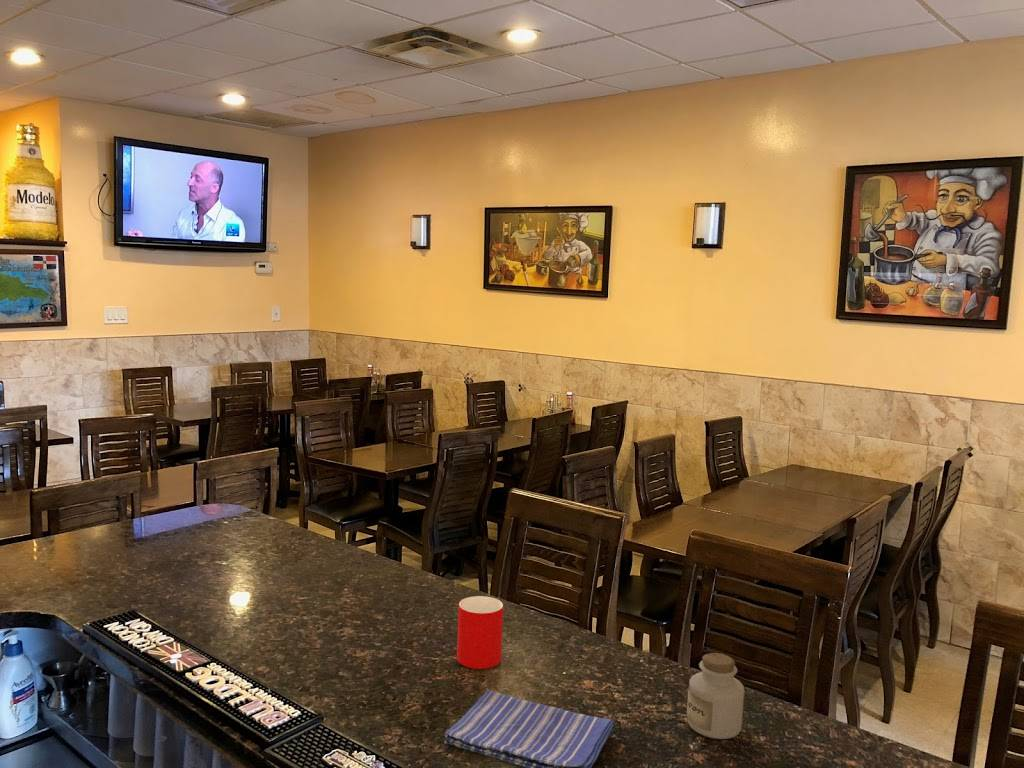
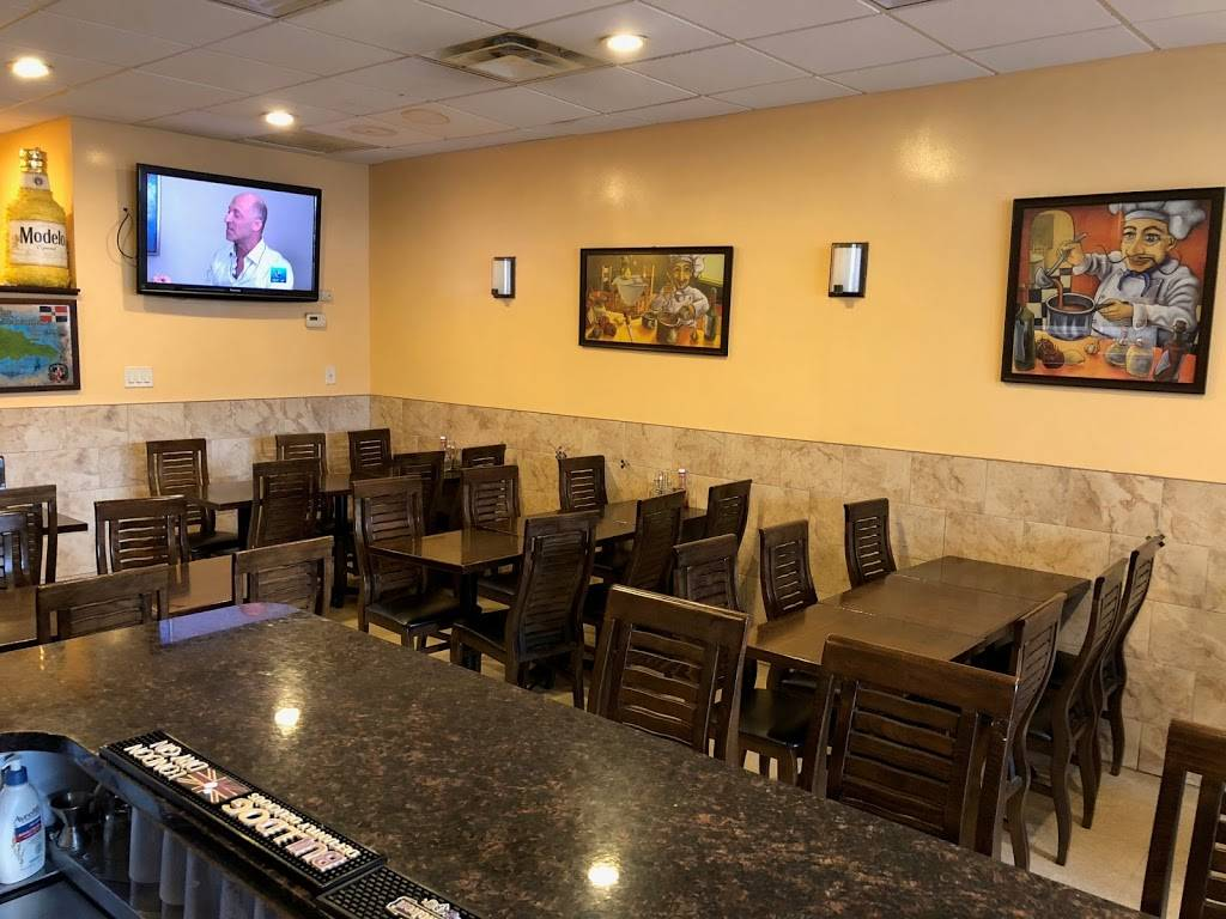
- dish towel [444,689,616,768]
- jar [686,652,746,740]
- cup [456,595,504,670]
